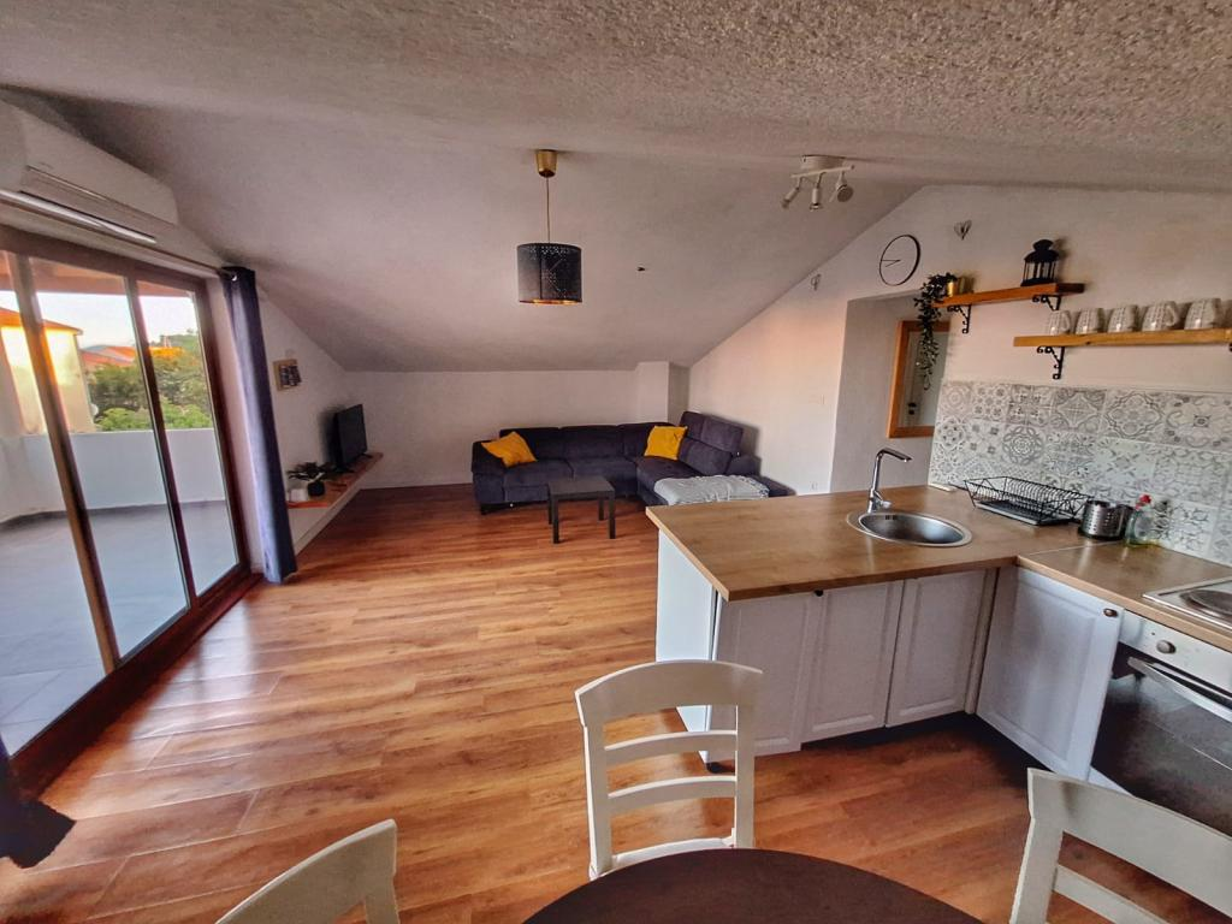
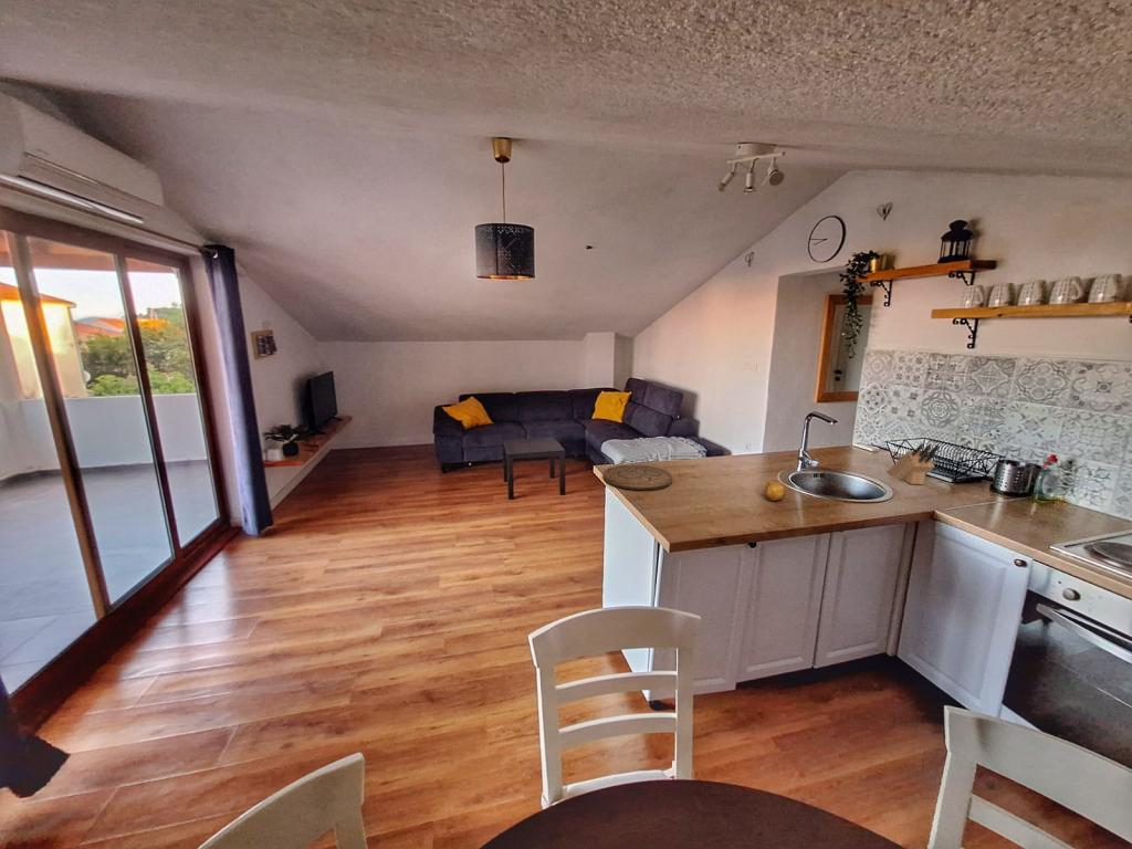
+ fruit [764,480,787,502]
+ knife block [885,442,941,485]
+ cutting board [601,464,673,491]
